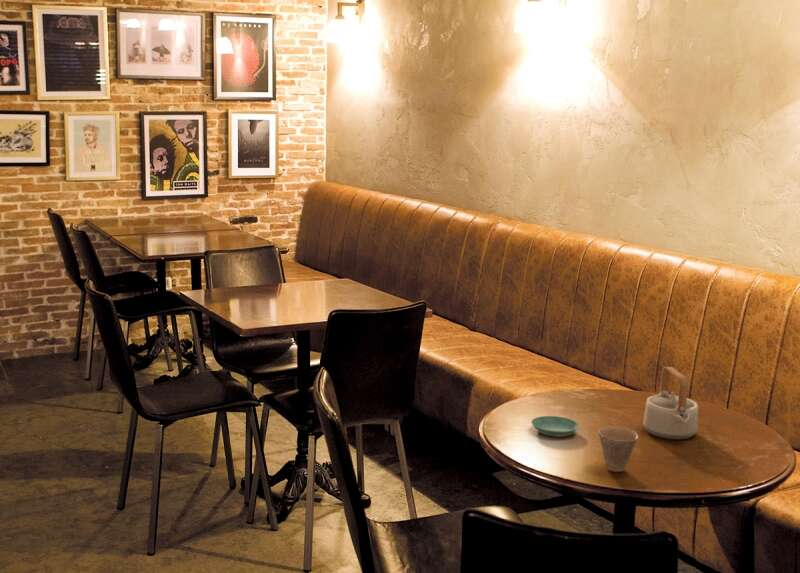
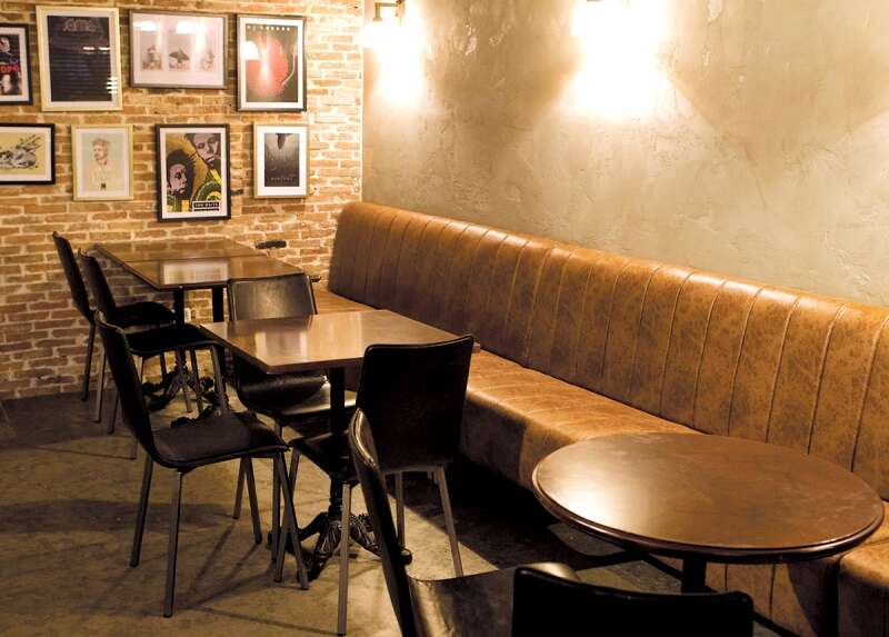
- saucer [530,415,580,438]
- cup [598,425,639,473]
- teapot [642,366,699,441]
